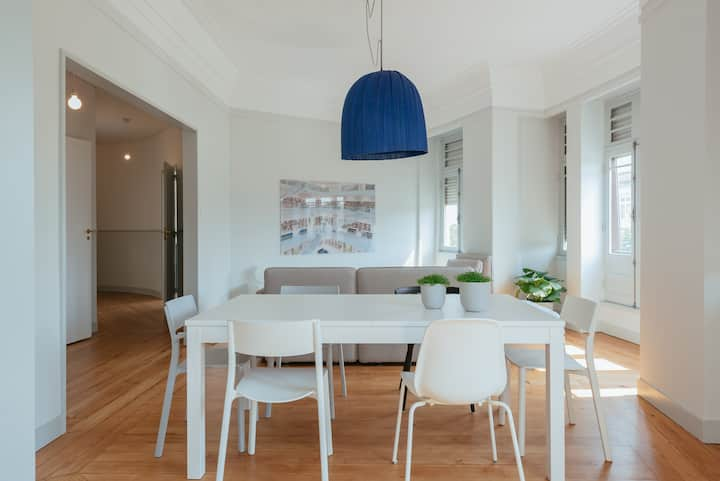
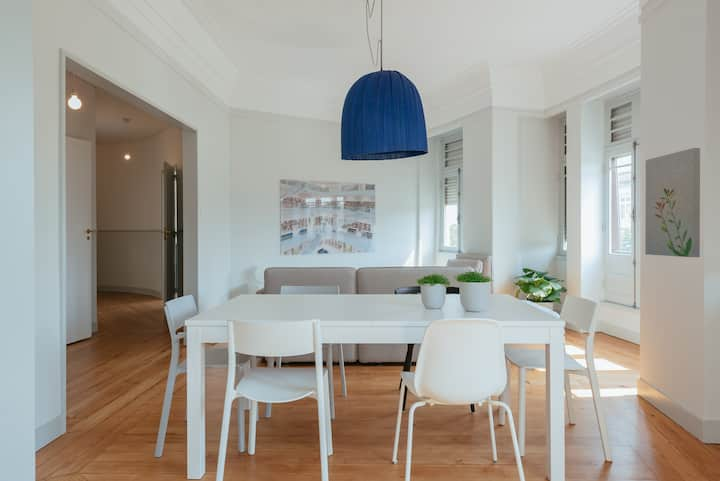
+ wall art [644,147,701,258]
